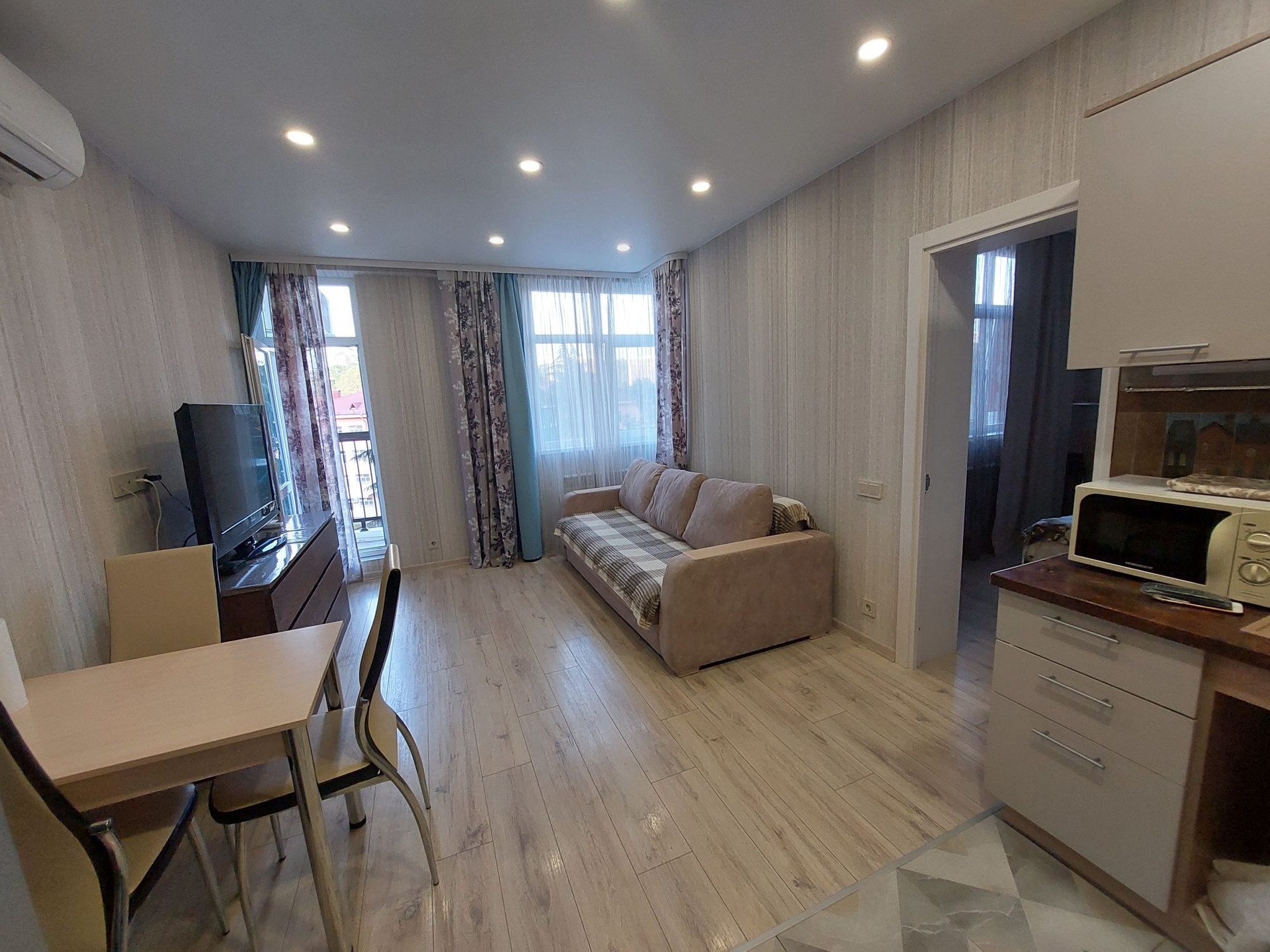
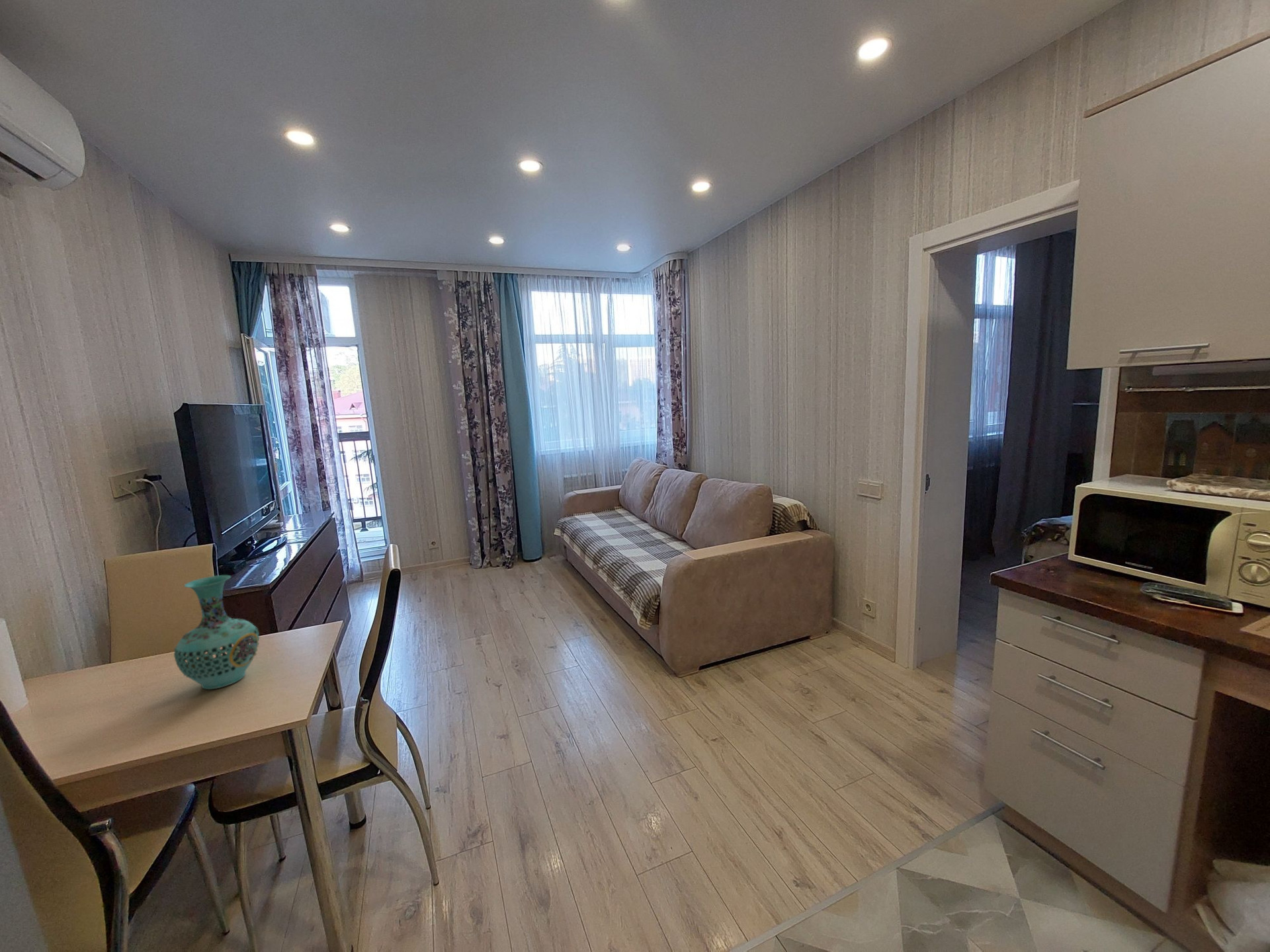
+ vase [173,575,260,690]
